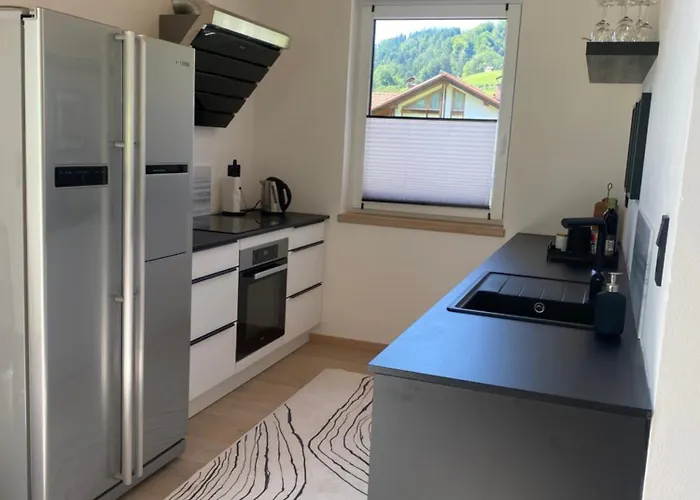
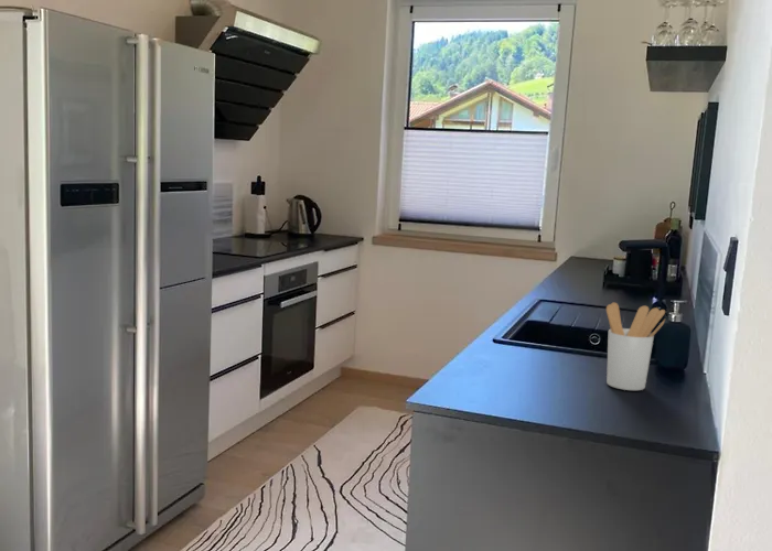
+ utensil holder [605,302,666,391]
